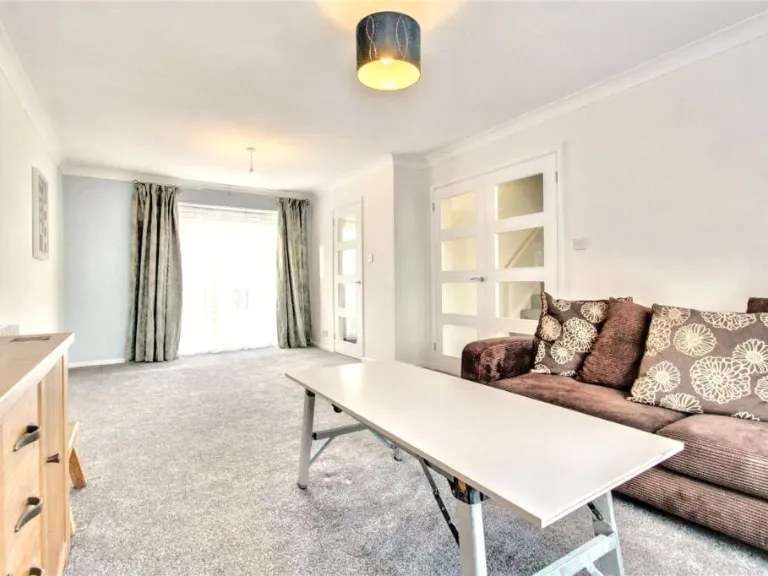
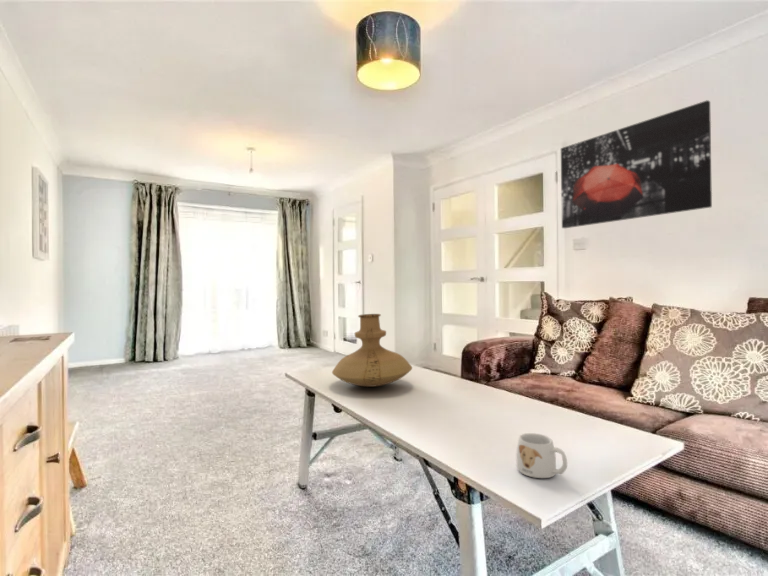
+ wall art [560,99,713,229]
+ mug [515,432,568,479]
+ vase [331,313,413,388]
